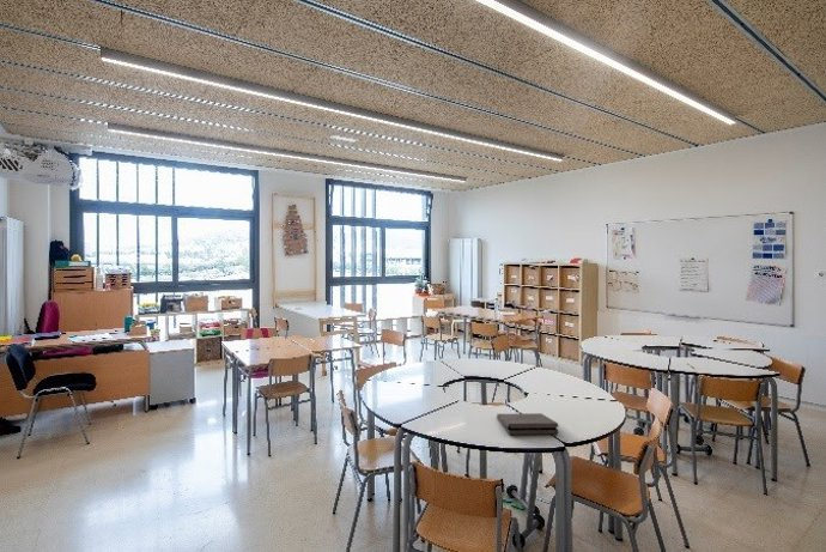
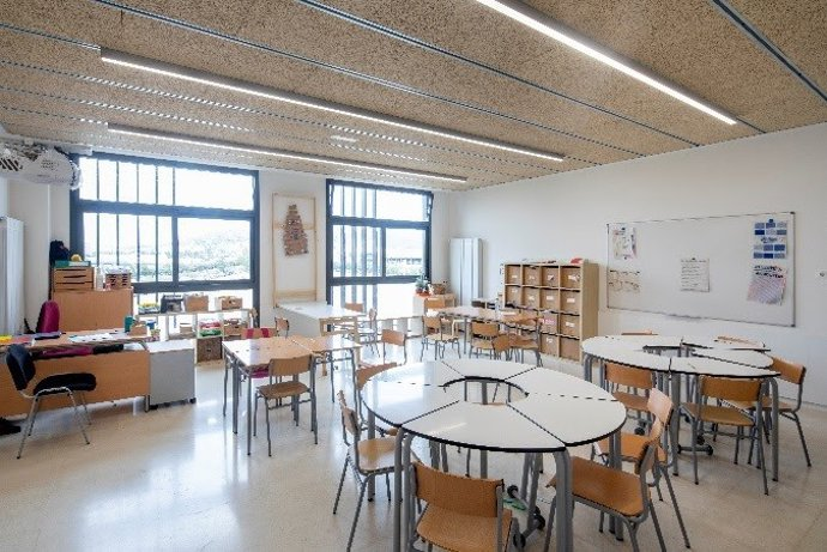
- pizza box [496,412,559,436]
